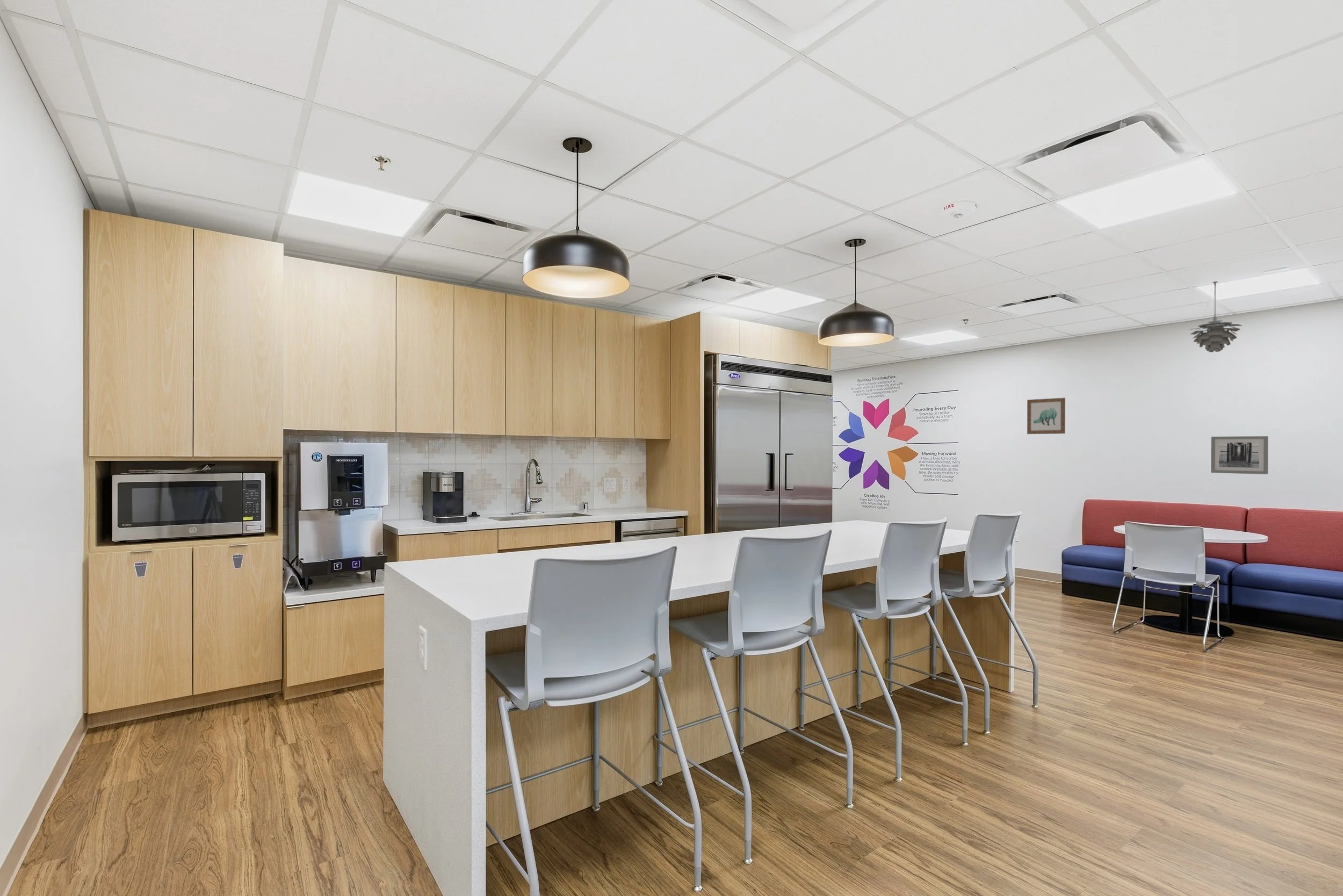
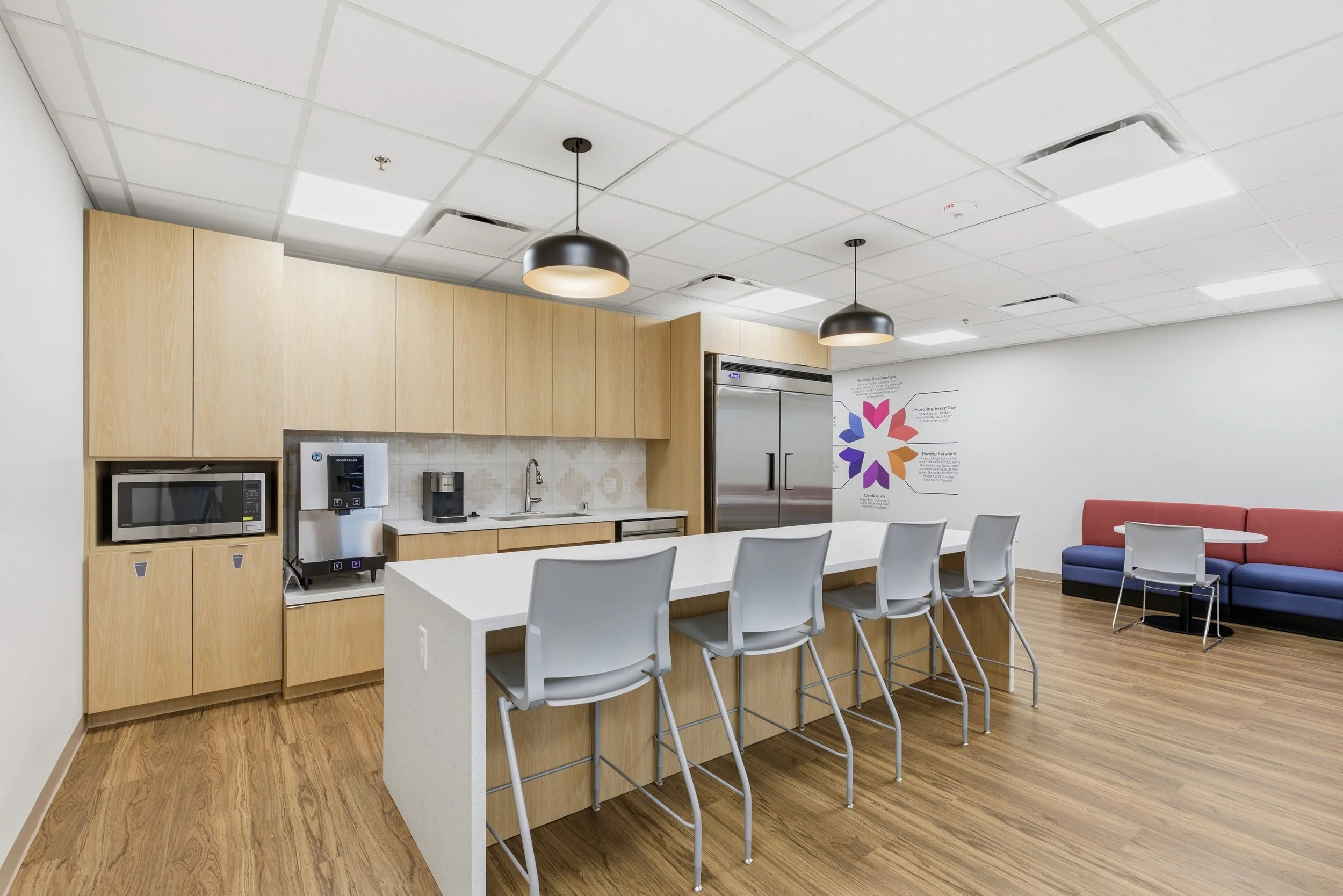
- wall art [1210,436,1269,475]
- pendant light [1189,281,1243,353]
- wall art [1027,397,1066,435]
